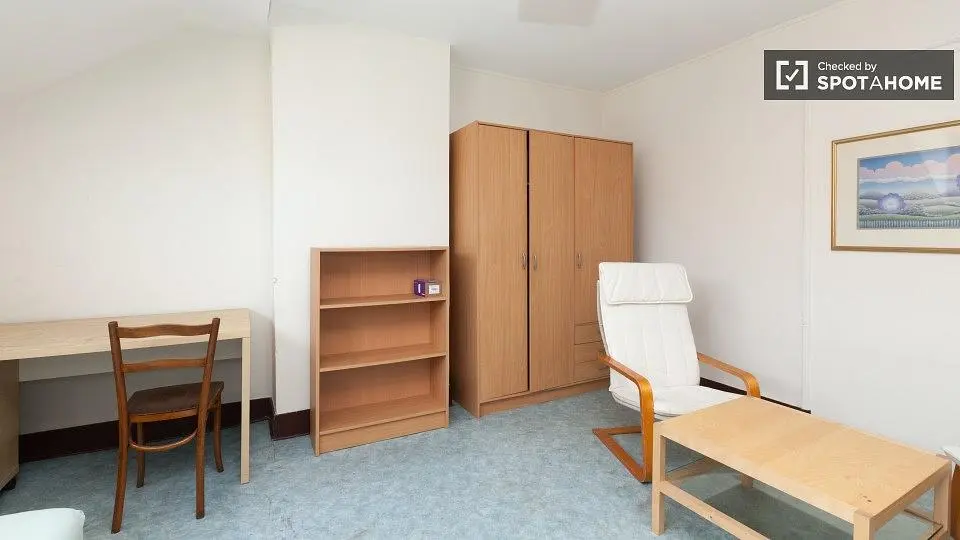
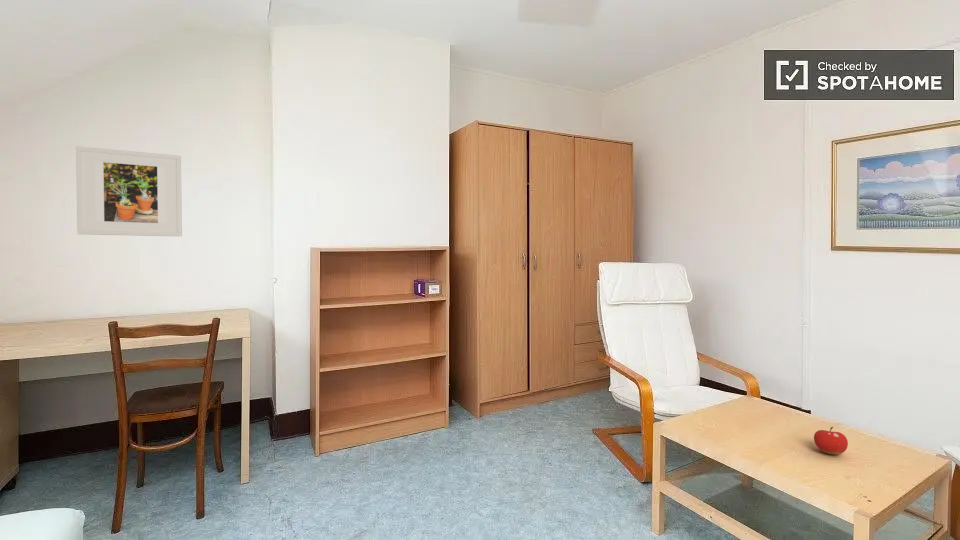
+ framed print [75,145,183,237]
+ fruit [813,426,849,455]
